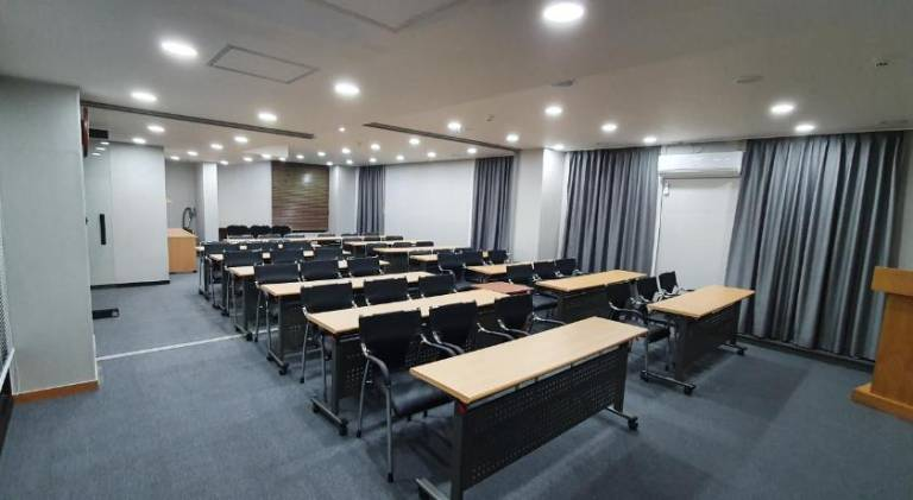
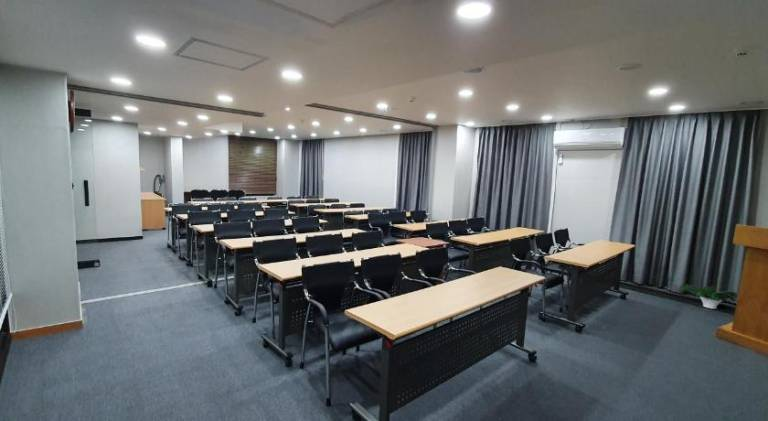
+ potted plant [679,283,738,310]
